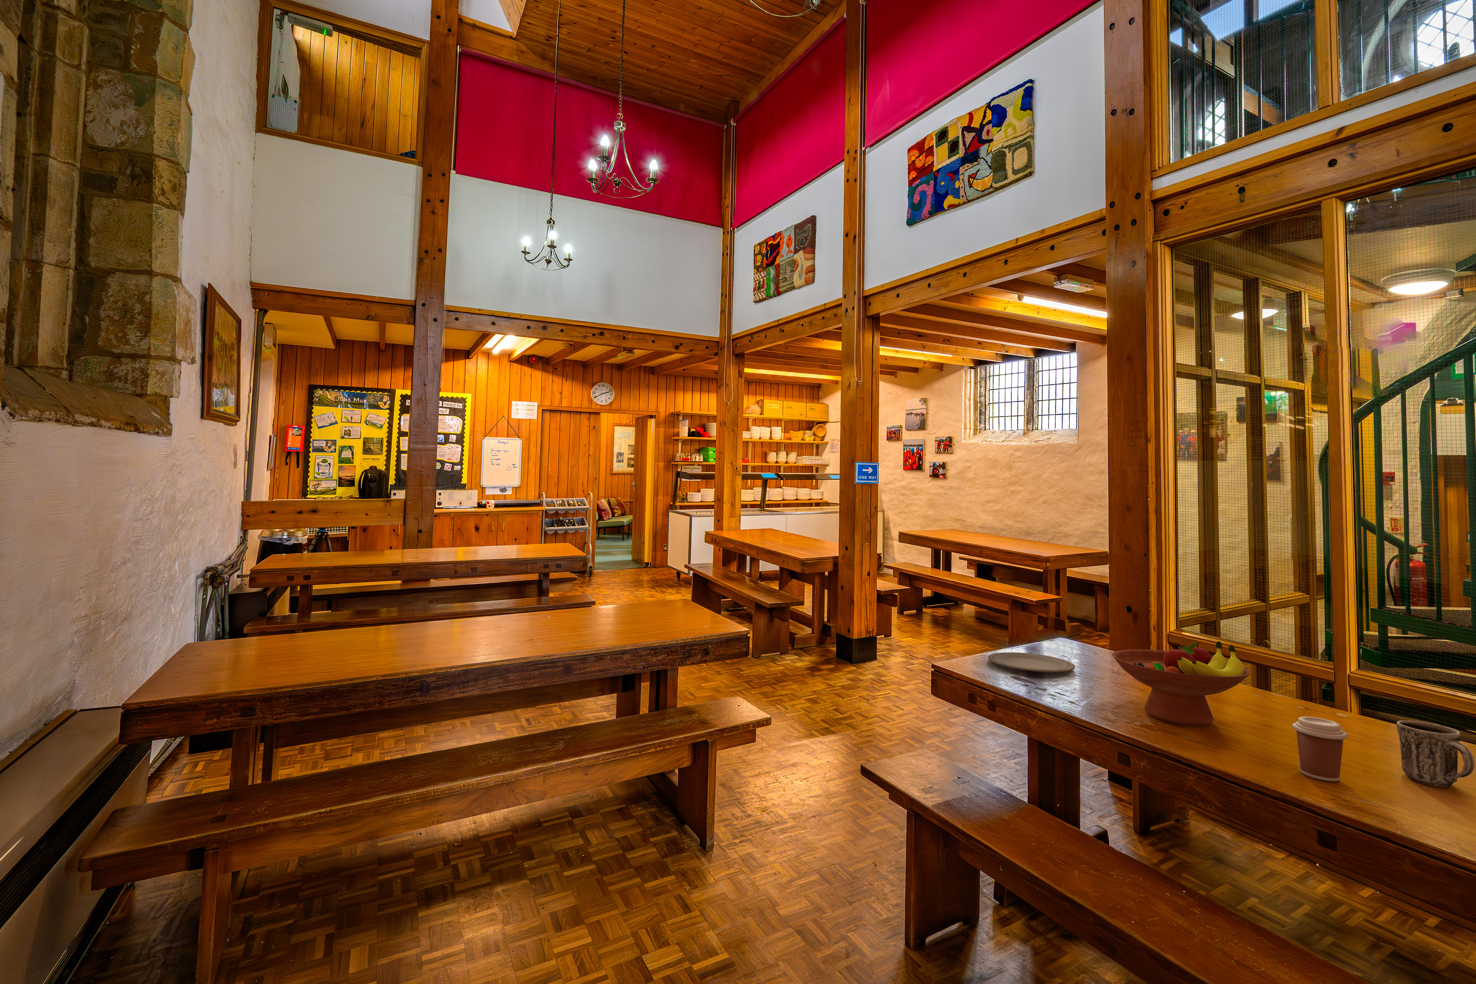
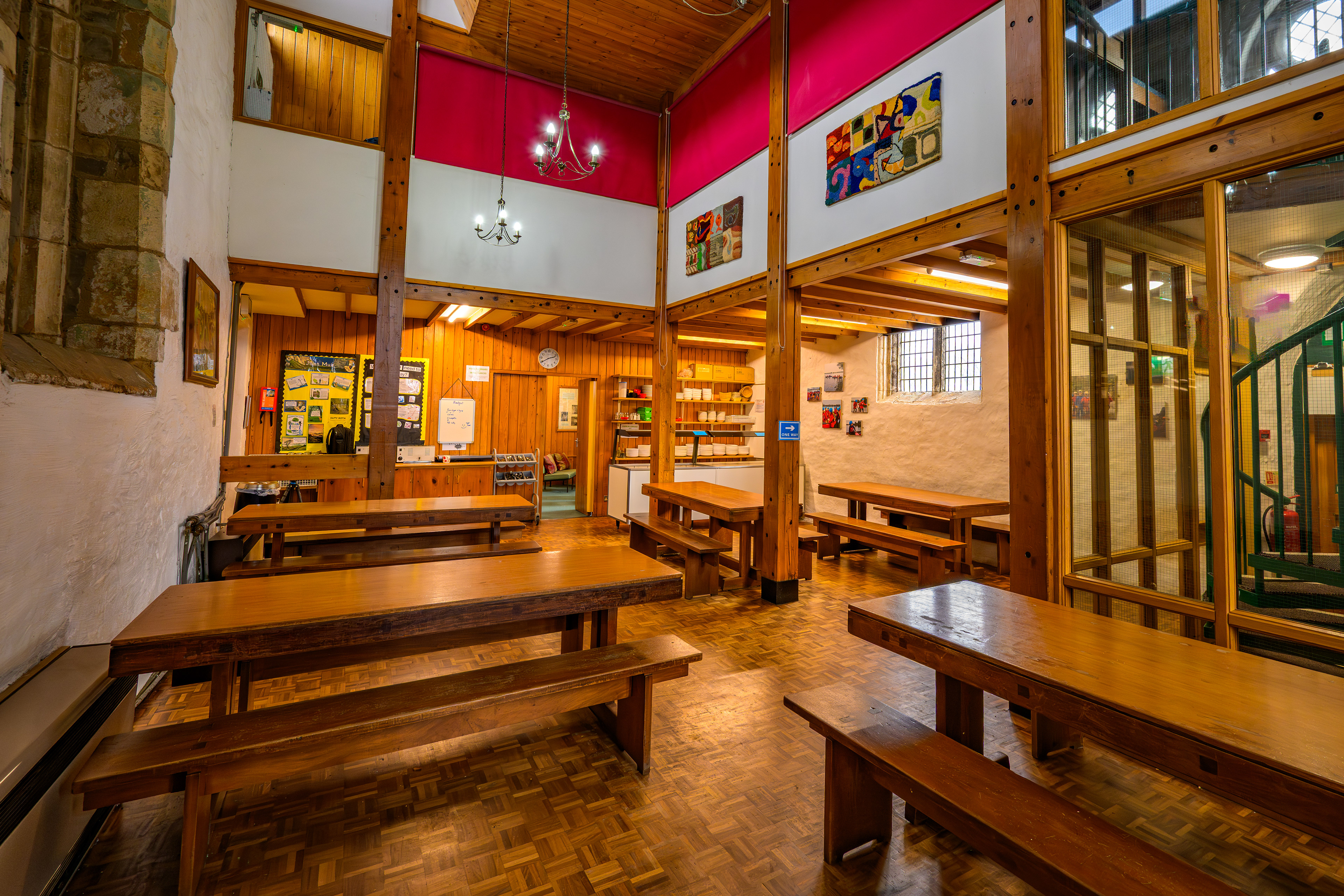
- coffee cup [1292,716,1348,782]
- mug [1397,720,1475,787]
- plate [988,652,1075,672]
- fruit bowl [1111,641,1252,726]
